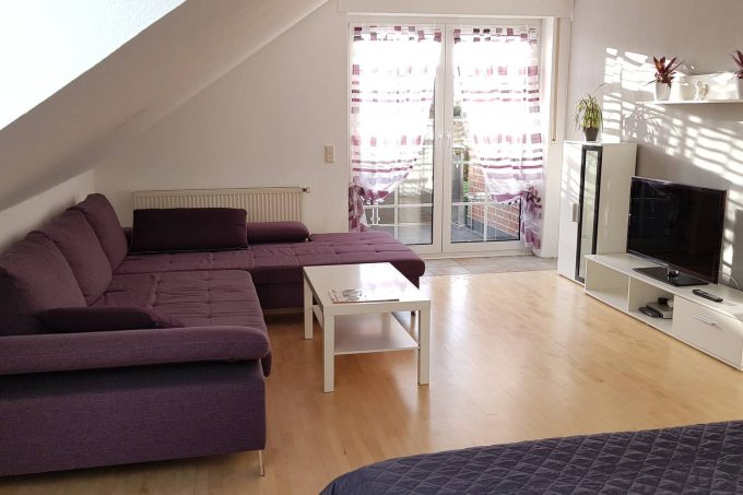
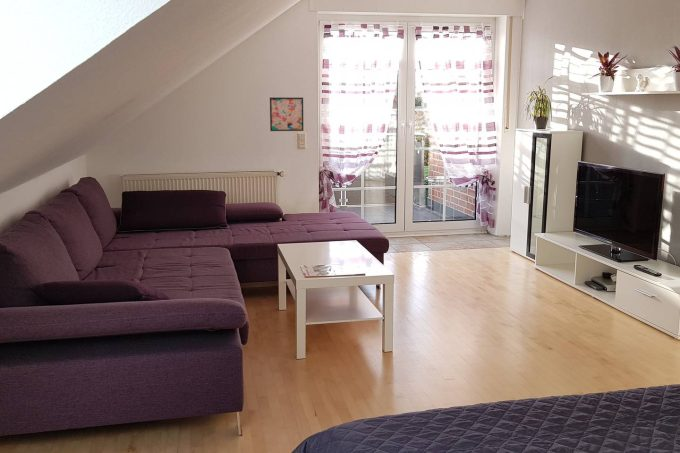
+ wall art [269,97,304,132]
